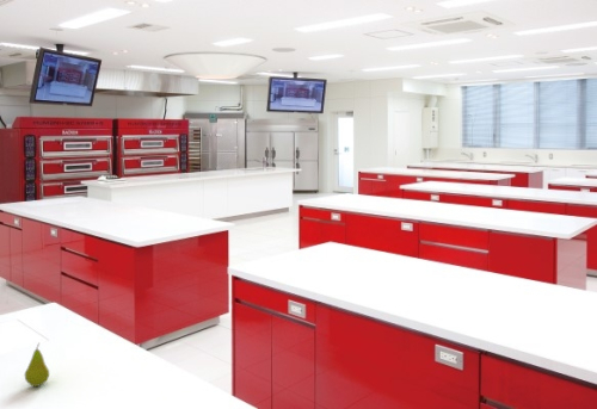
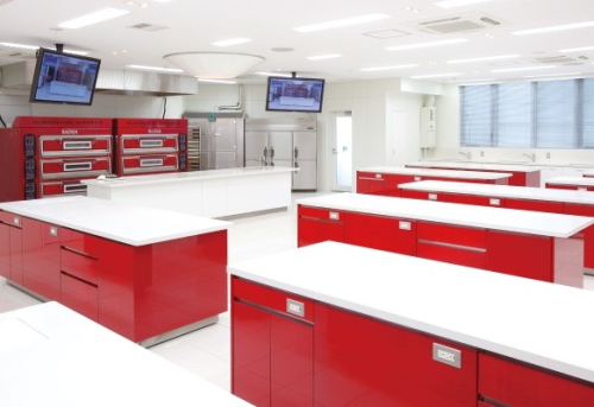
- fruit [24,342,50,388]
